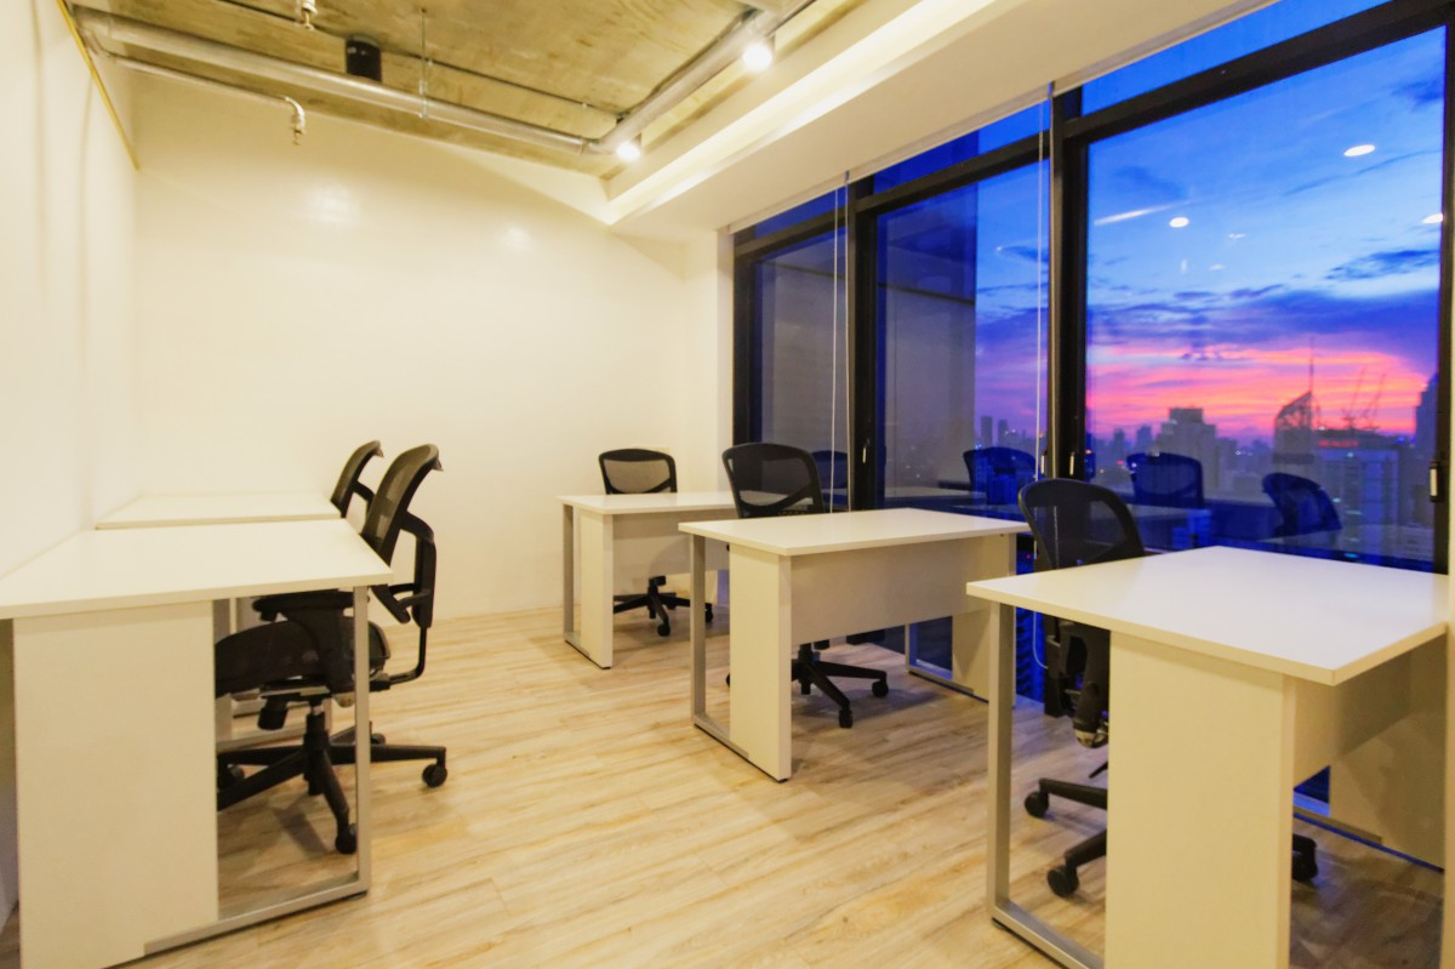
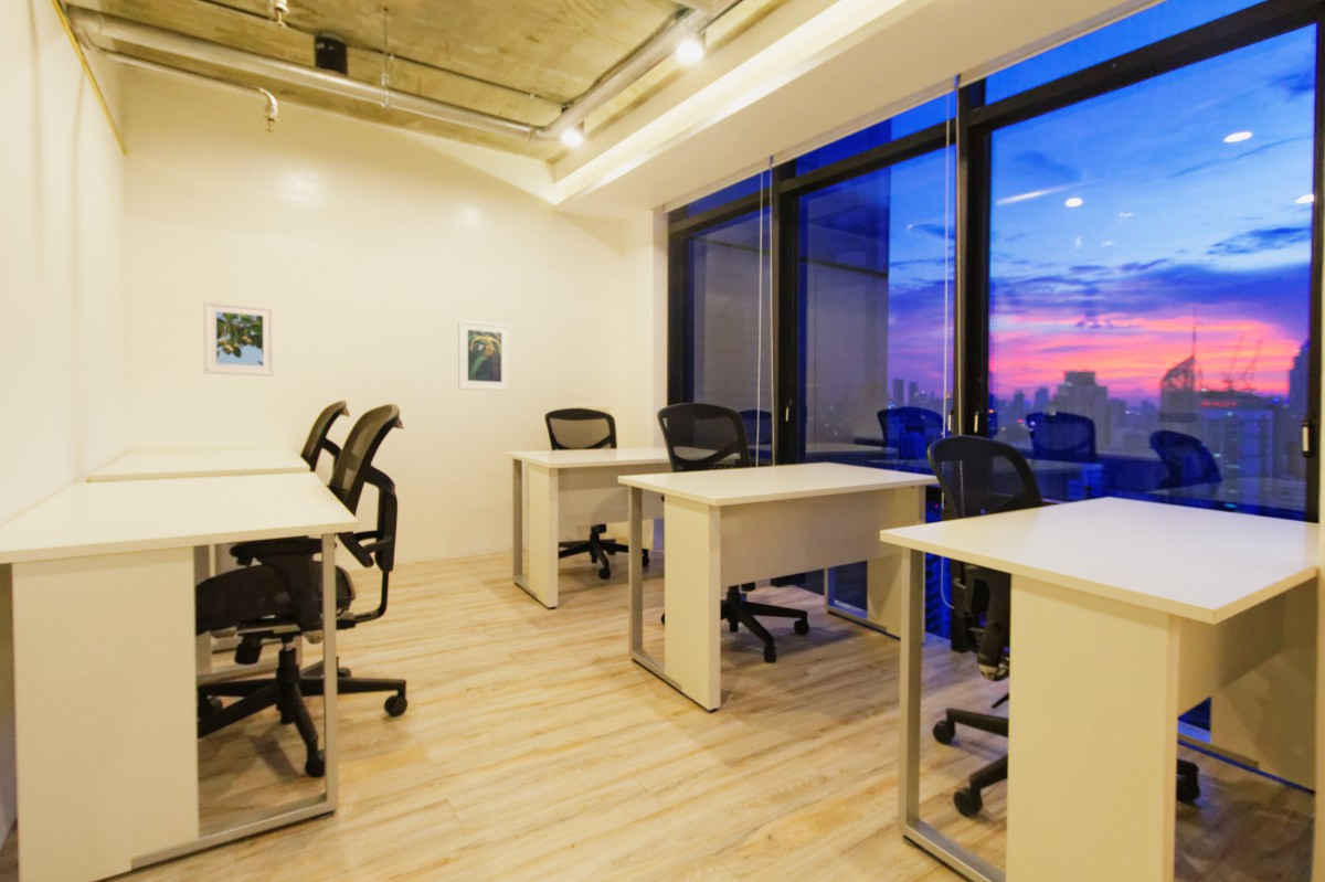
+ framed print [457,319,511,392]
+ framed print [203,299,276,378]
